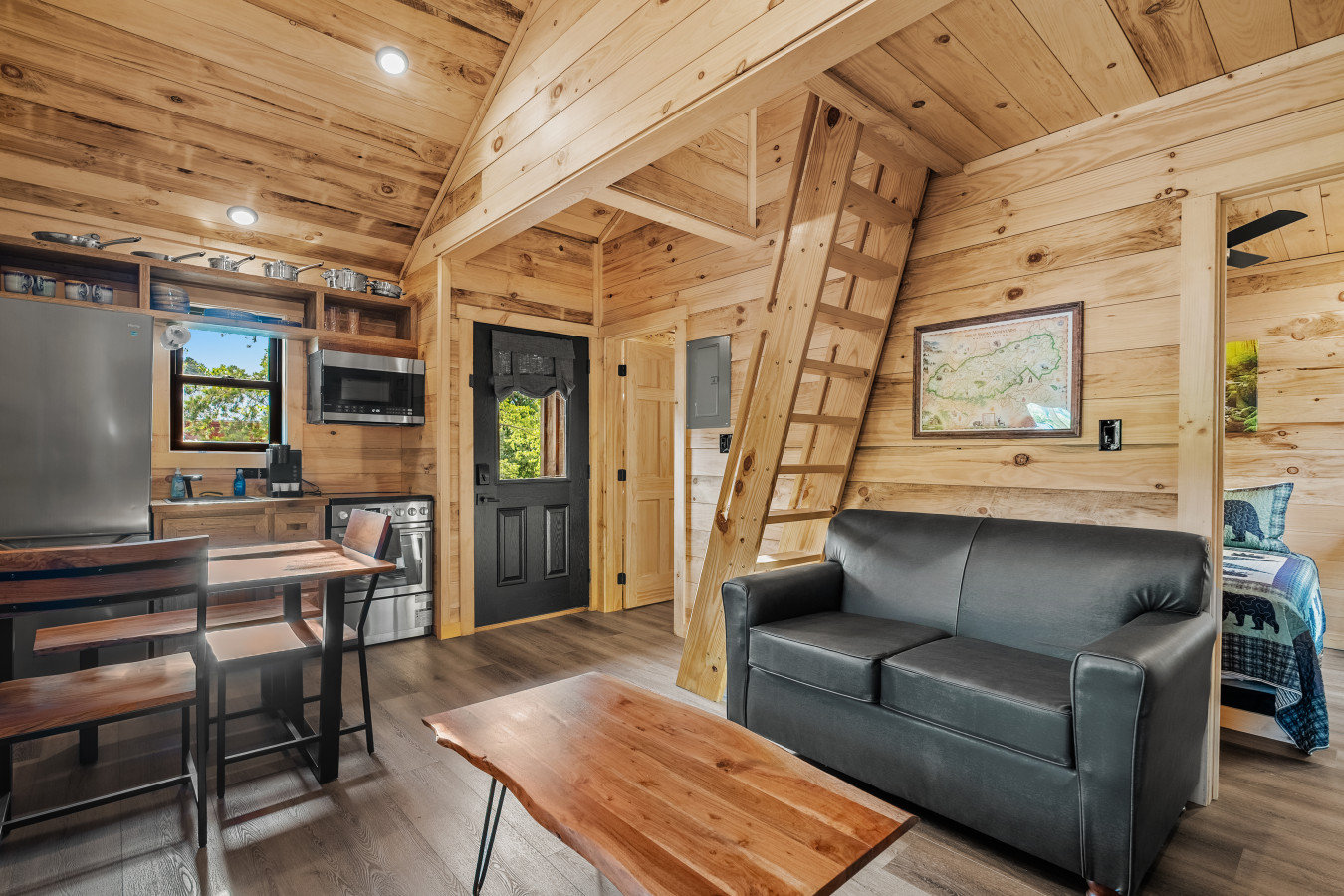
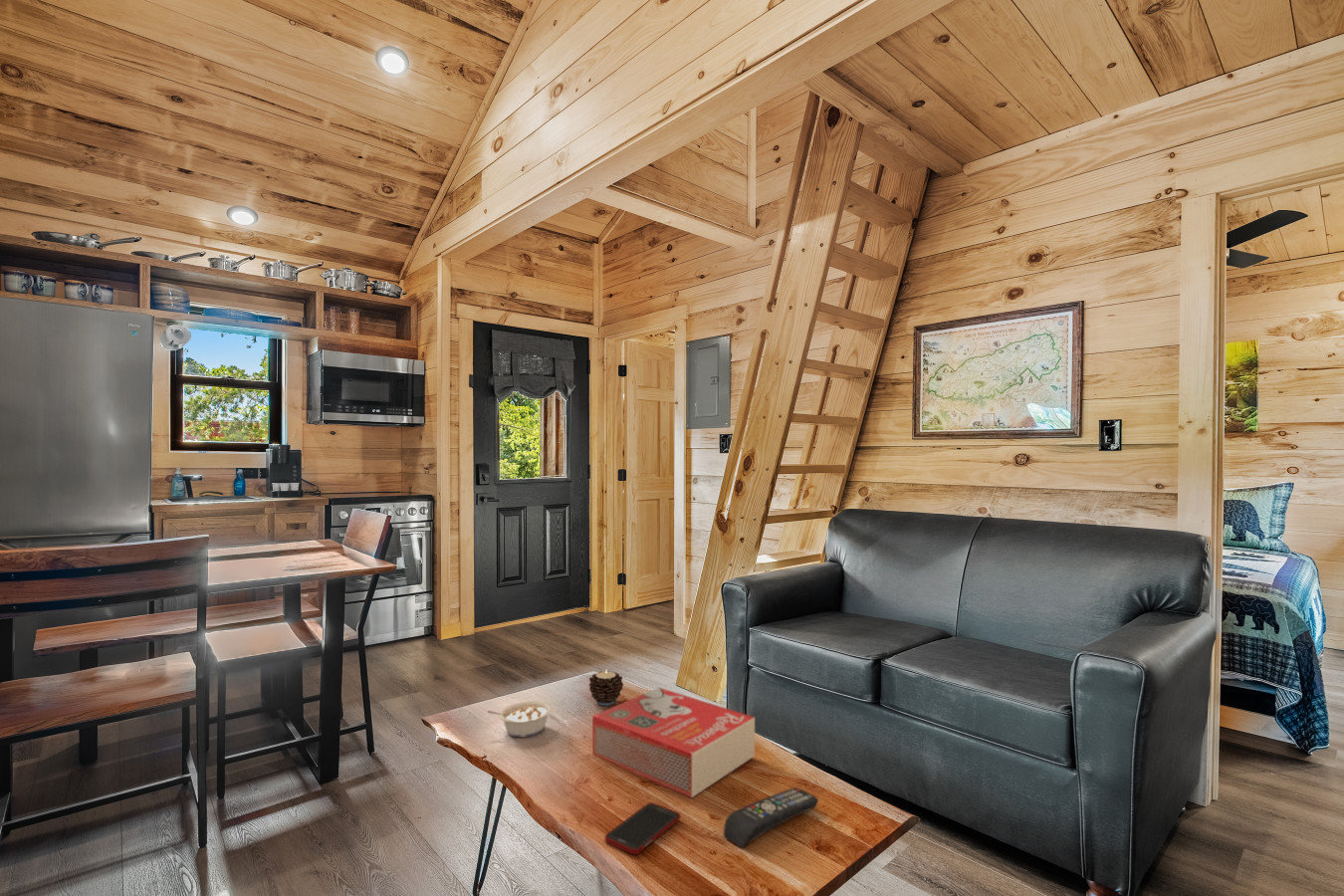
+ cell phone [604,801,681,855]
+ candle [588,670,624,706]
+ remote control [723,786,819,848]
+ legume [486,700,554,739]
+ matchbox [591,687,756,798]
